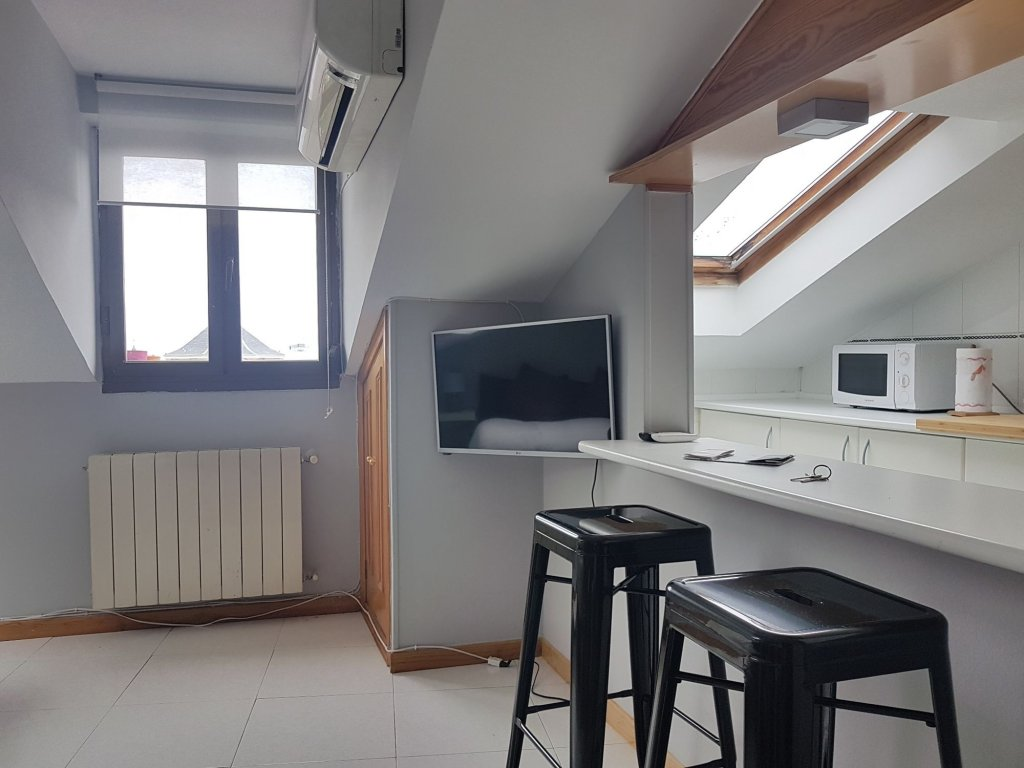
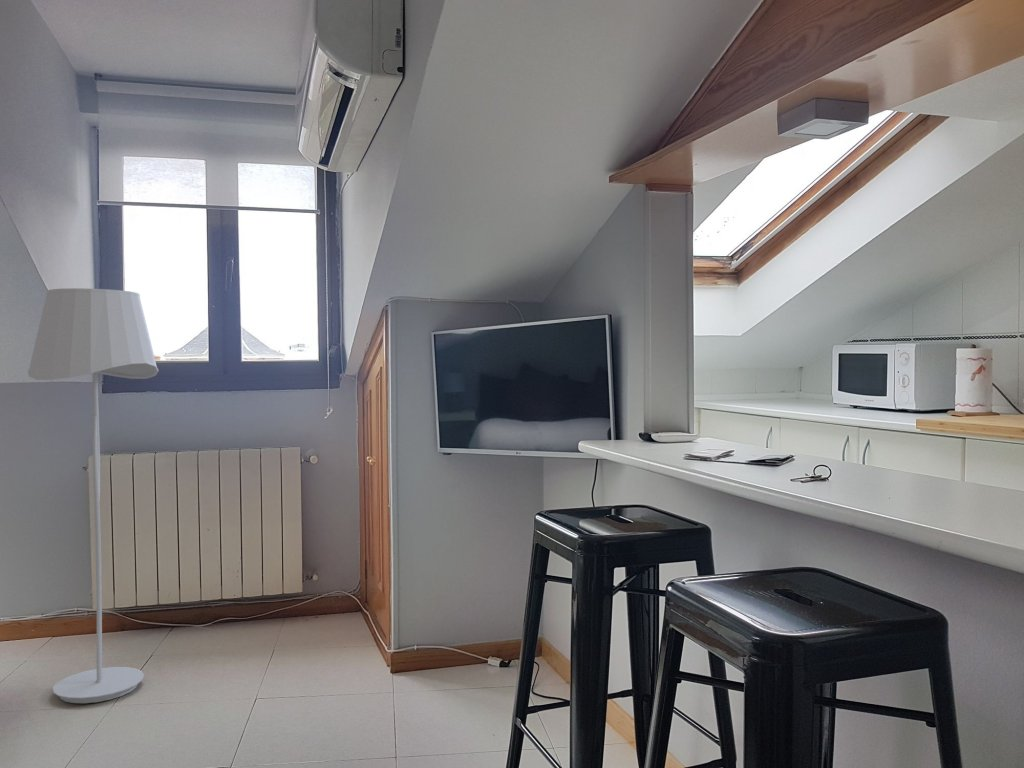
+ floor lamp [27,287,160,704]
